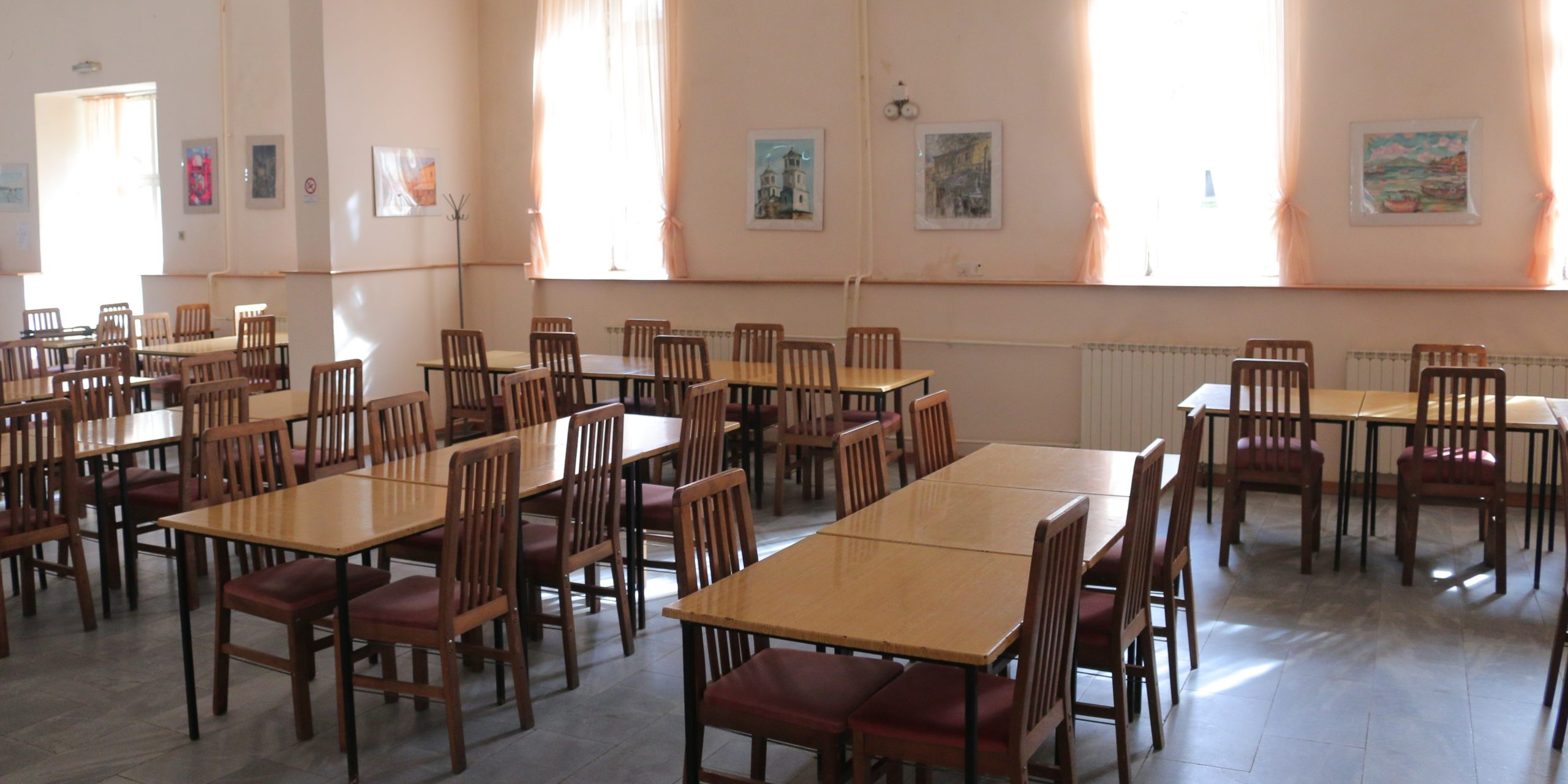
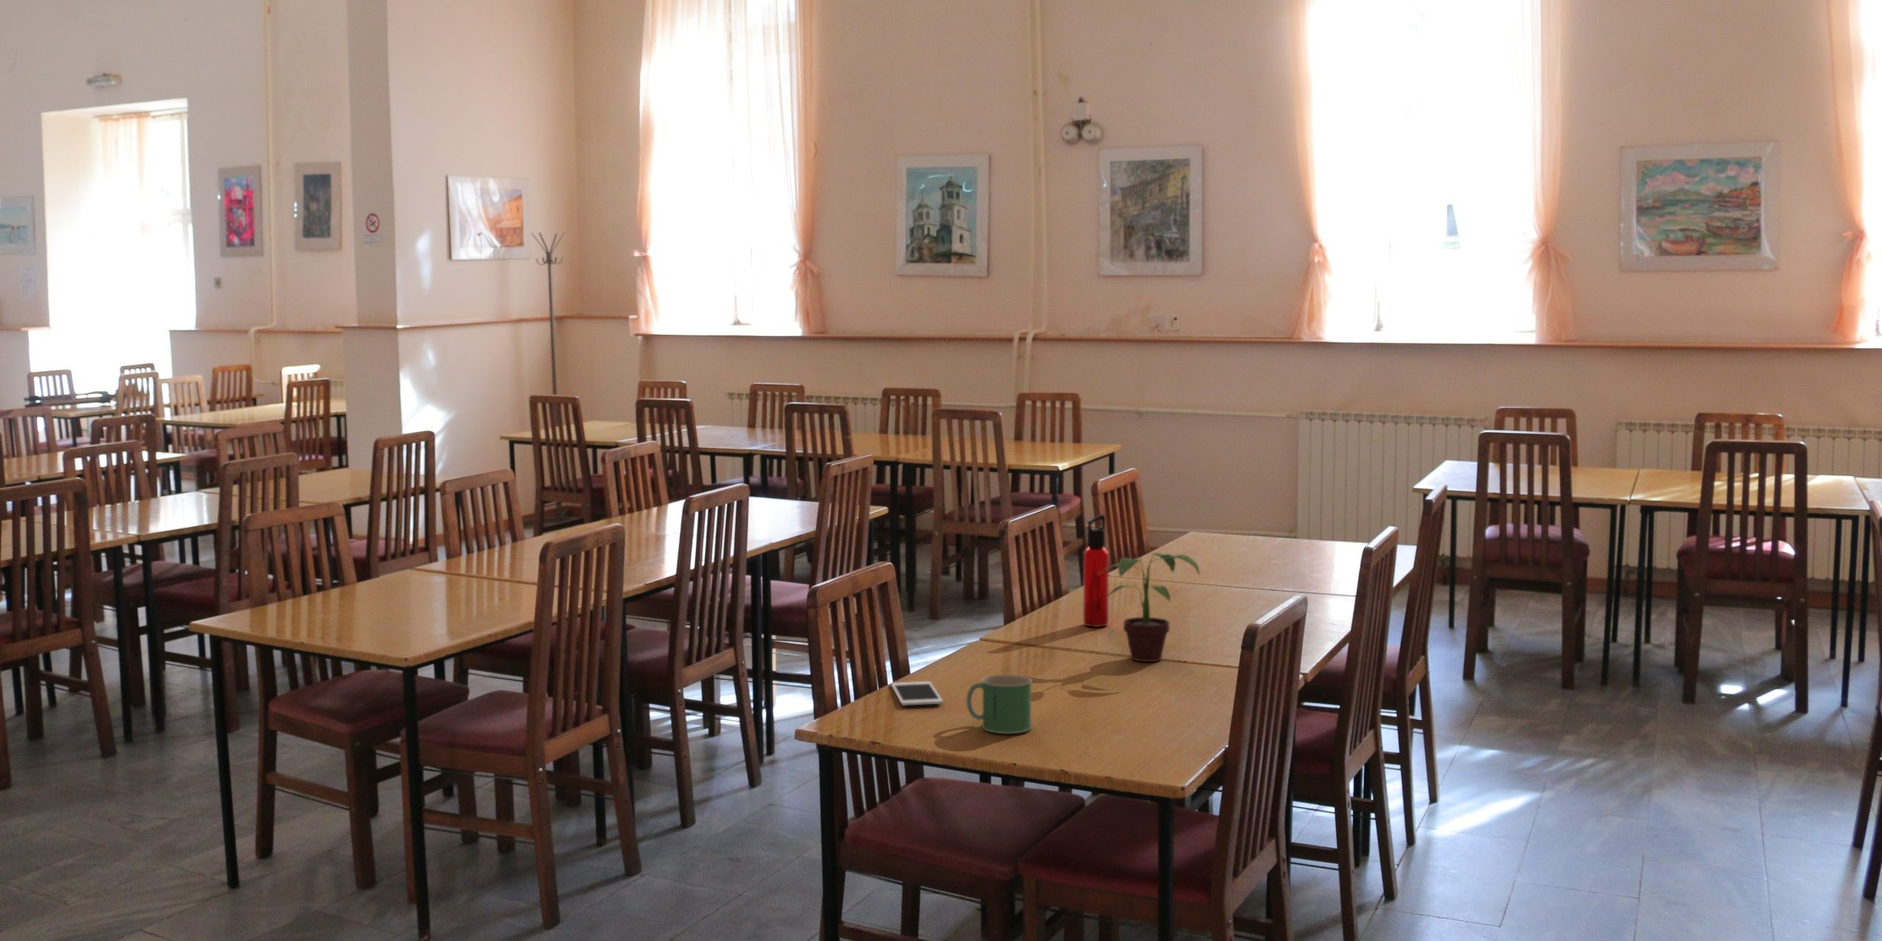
+ potted plant [1099,552,1201,663]
+ cell phone [891,681,943,707]
+ mug [965,673,1033,735]
+ water bottle [1083,514,1109,628]
